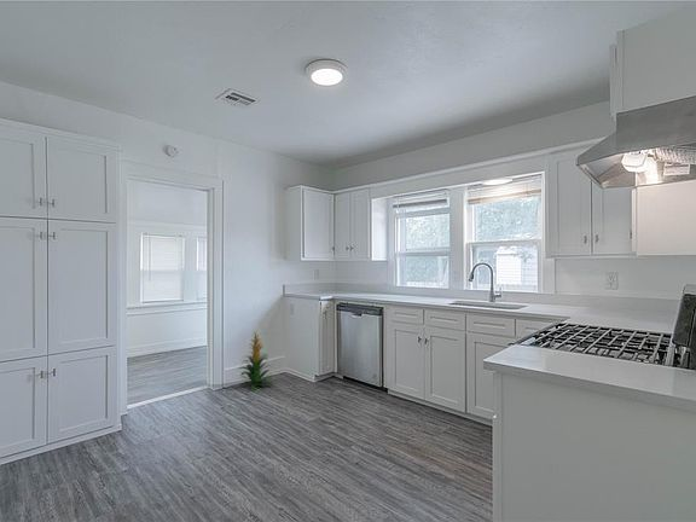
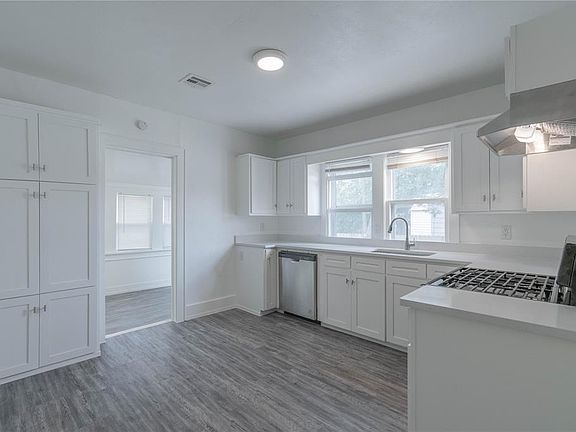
- indoor plant [237,330,274,392]
